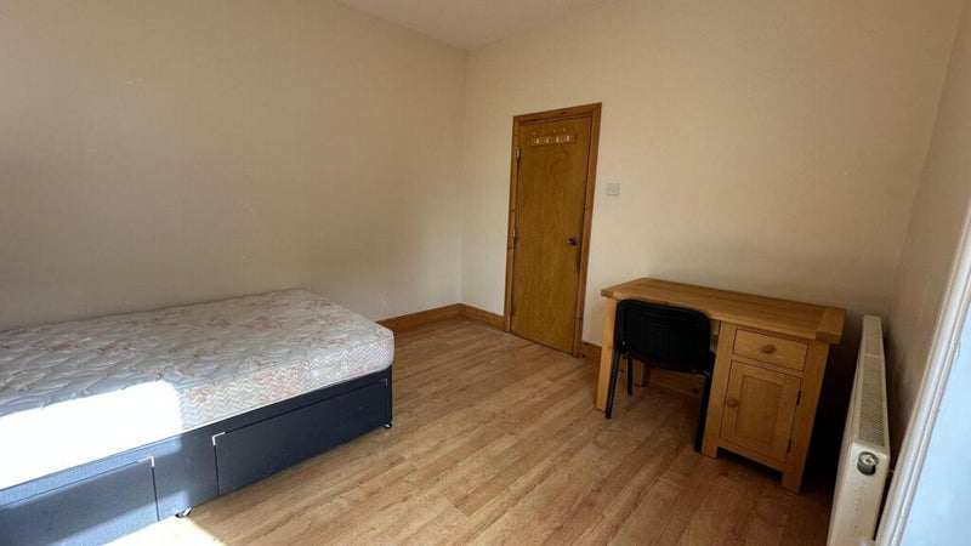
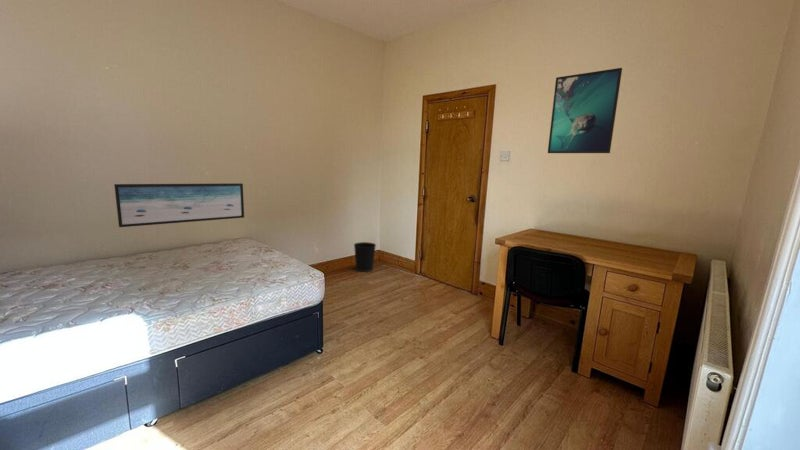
+ wastebasket [353,241,377,273]
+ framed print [547,67,623,154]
+ wall art [113,182,245,228]
